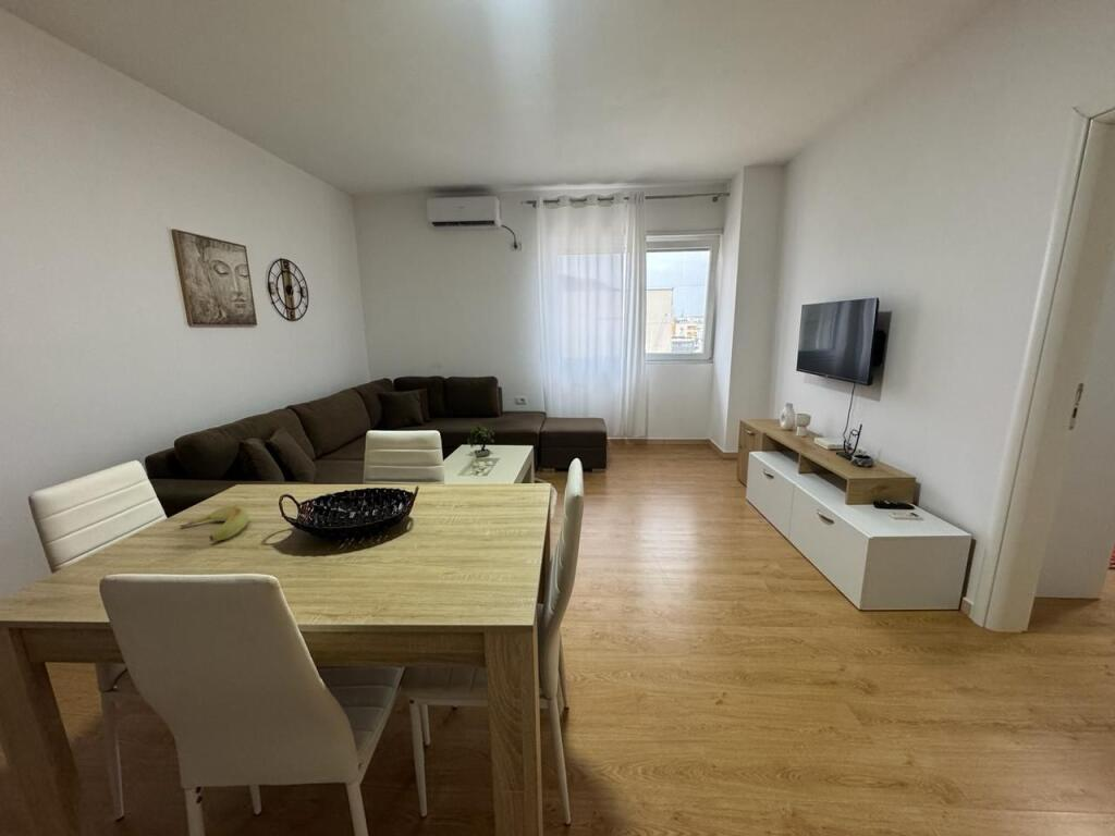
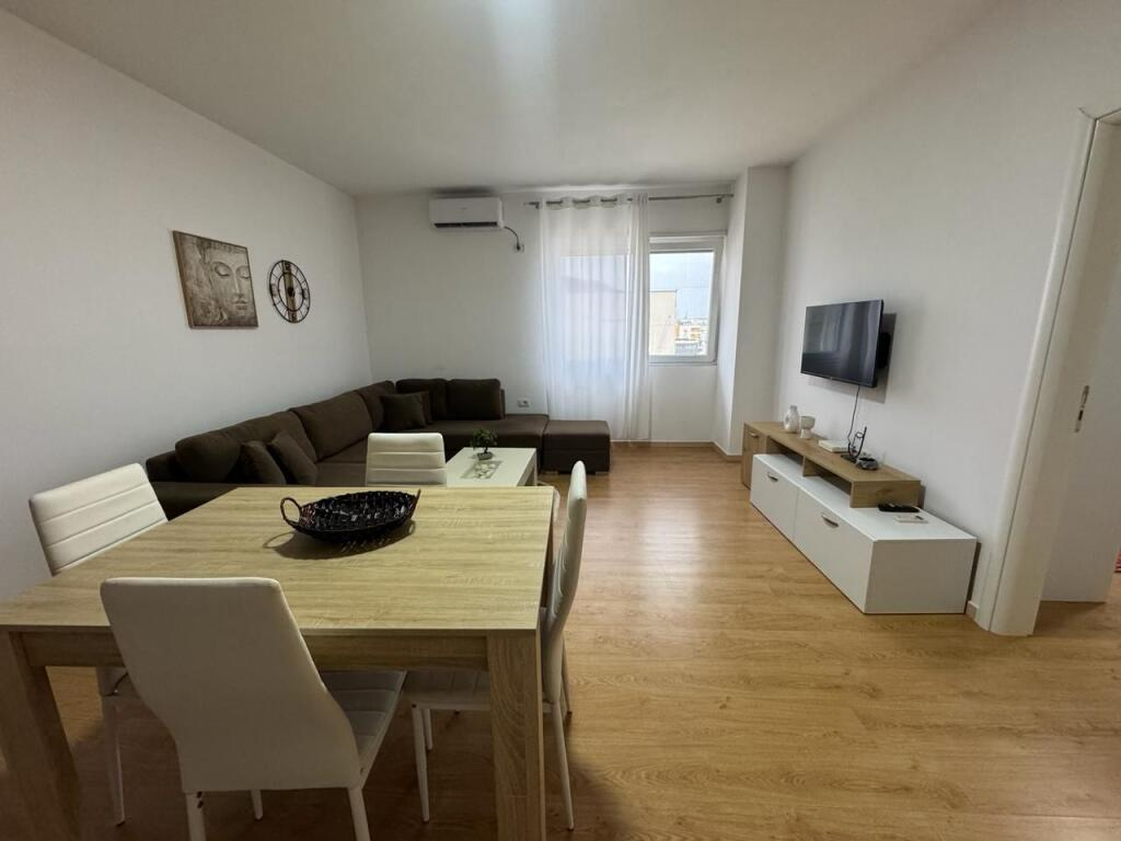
- banana [179,506,249,542]
